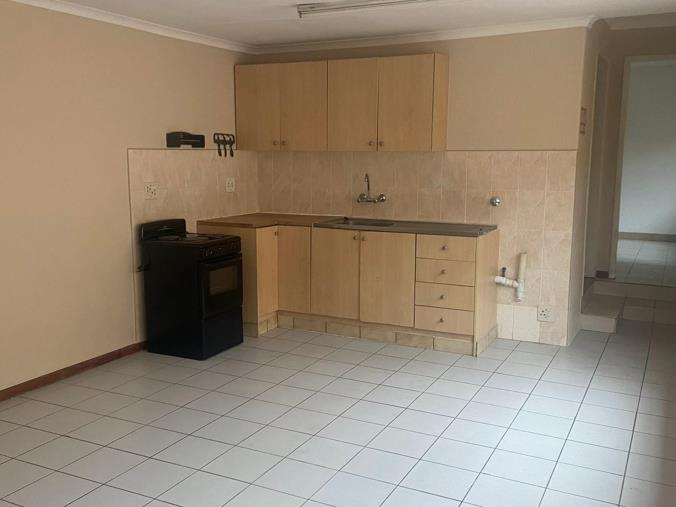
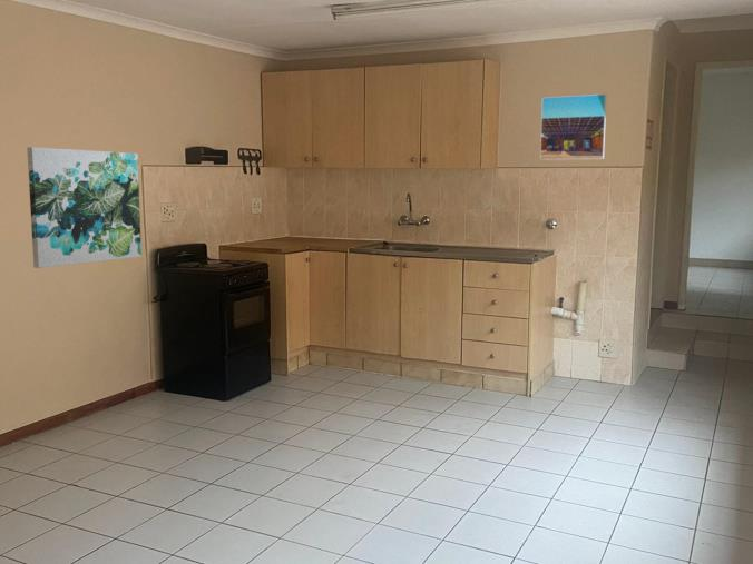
+ wall art [26,146,143,269]
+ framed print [539,93,608,161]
